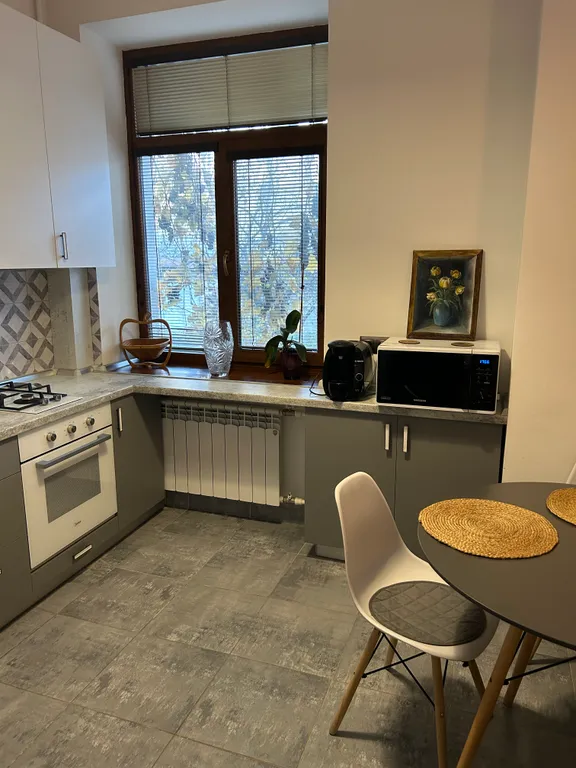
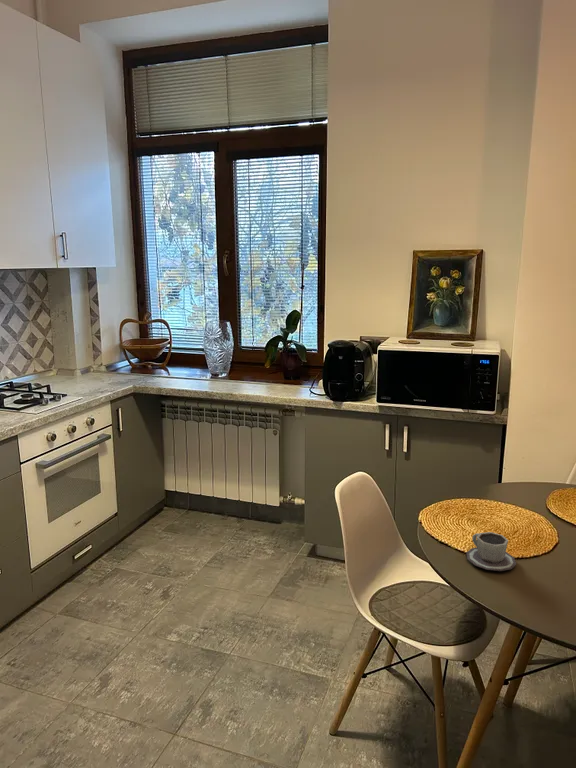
+ cup [465,531,517,572]
